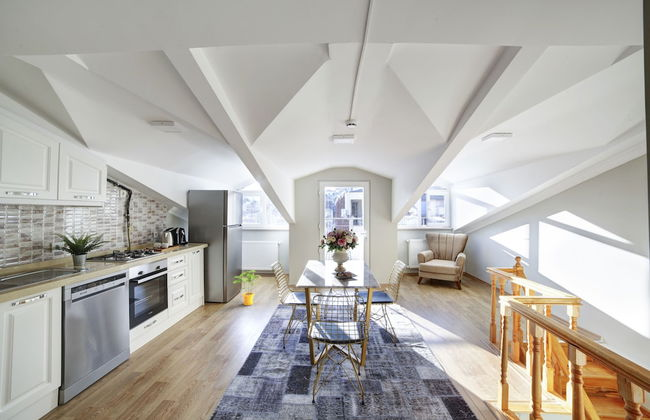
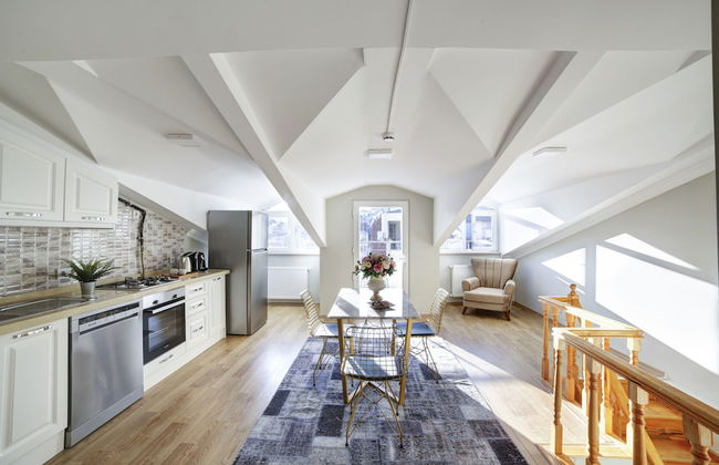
- house plant [232,269,262,306]
